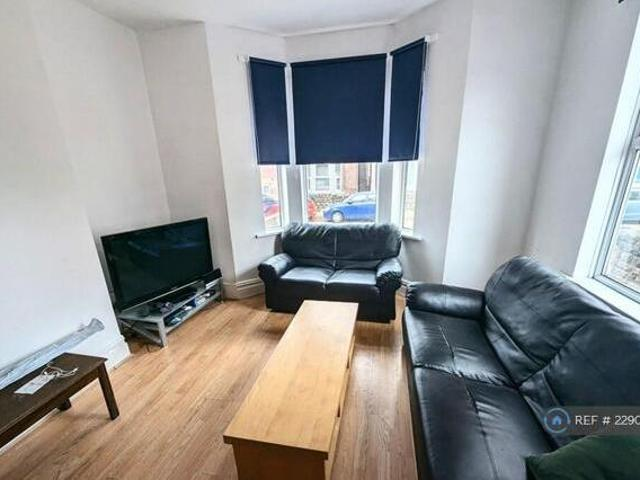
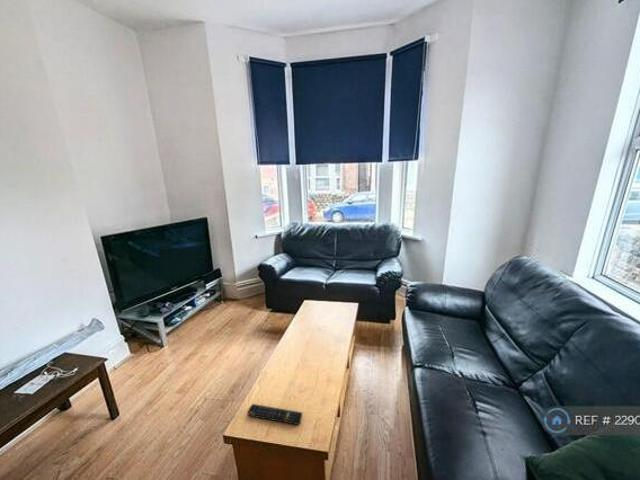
+ remote control [246,403,303,426]
